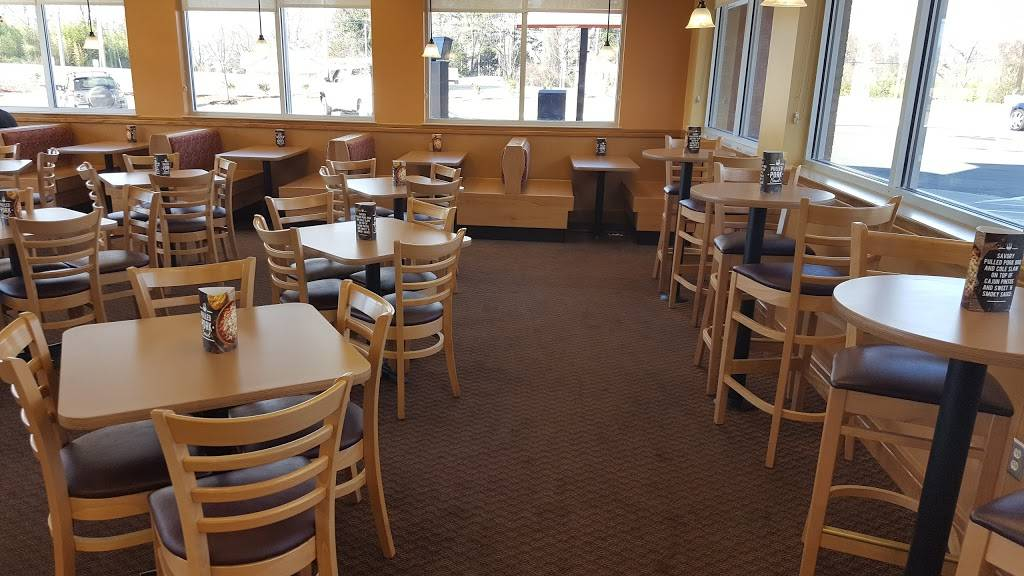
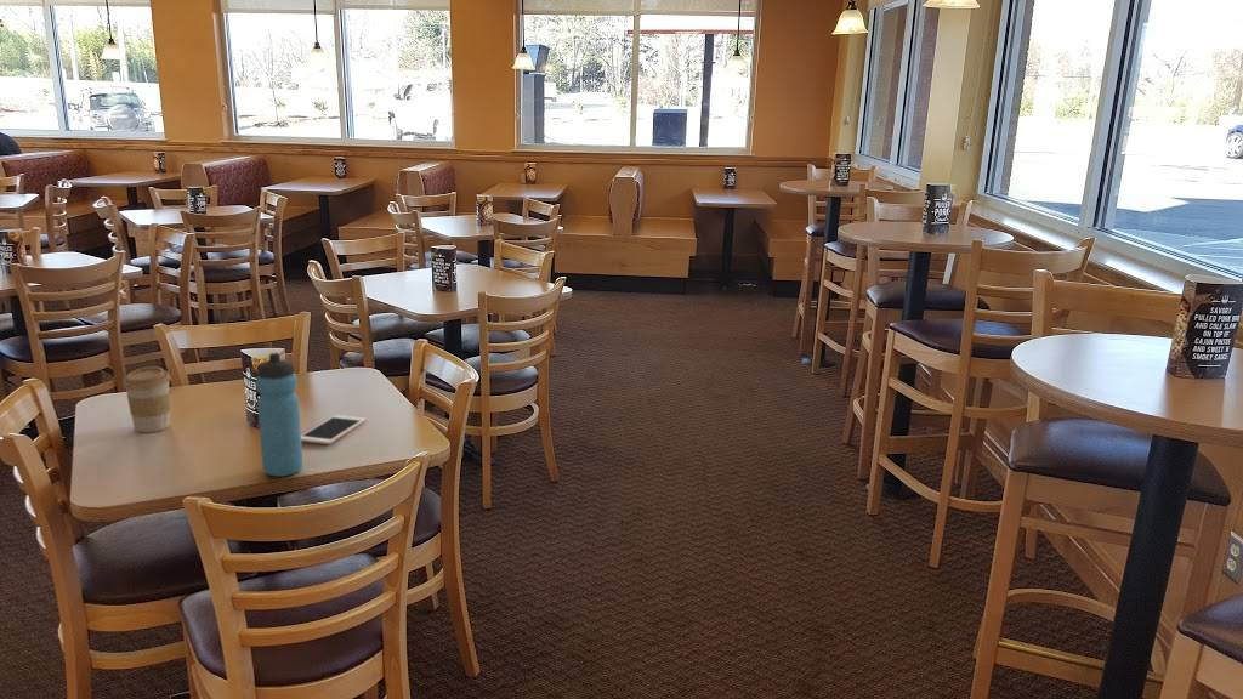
+ coffee cup [121,365,171,433]
+ water bottle [255,352,303,478]
+ cell phone [301,414,368,445]
